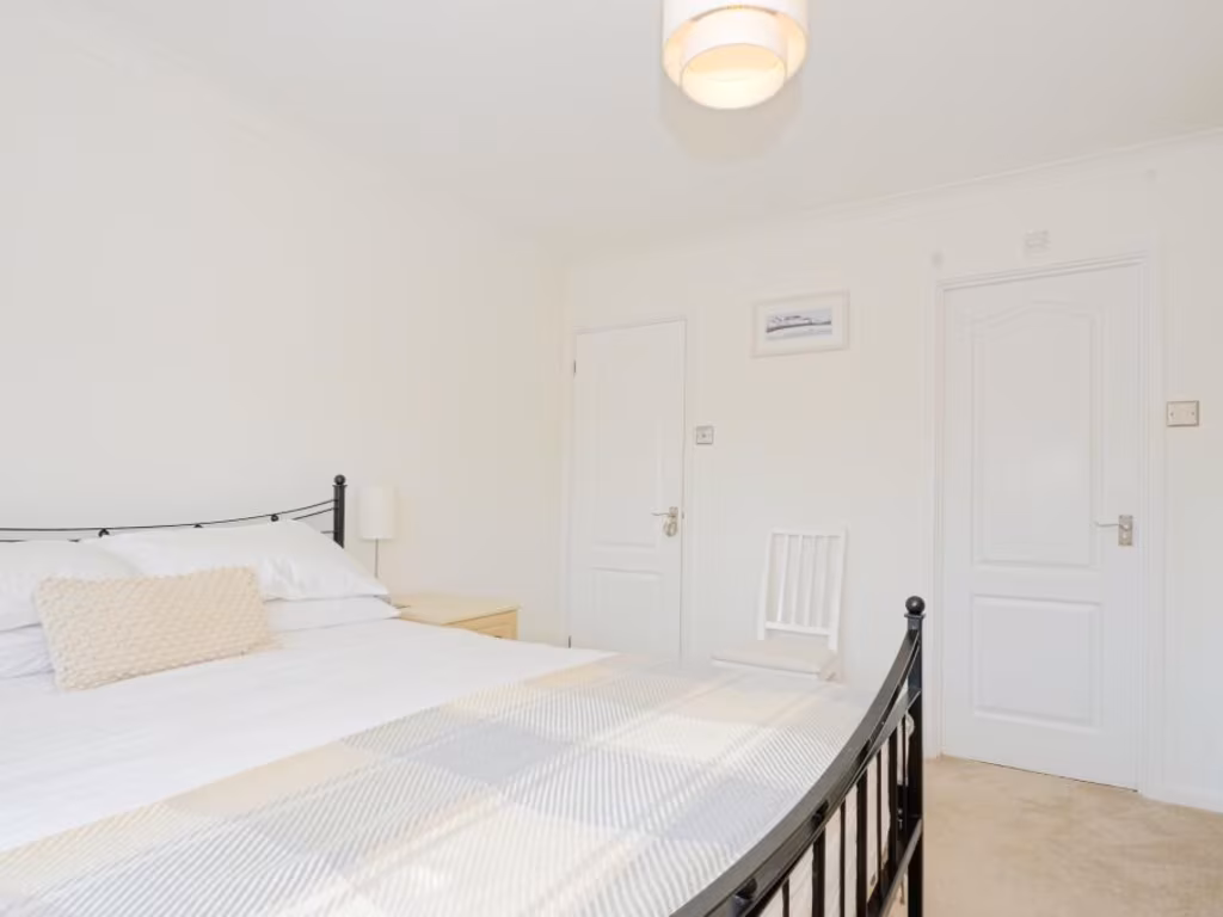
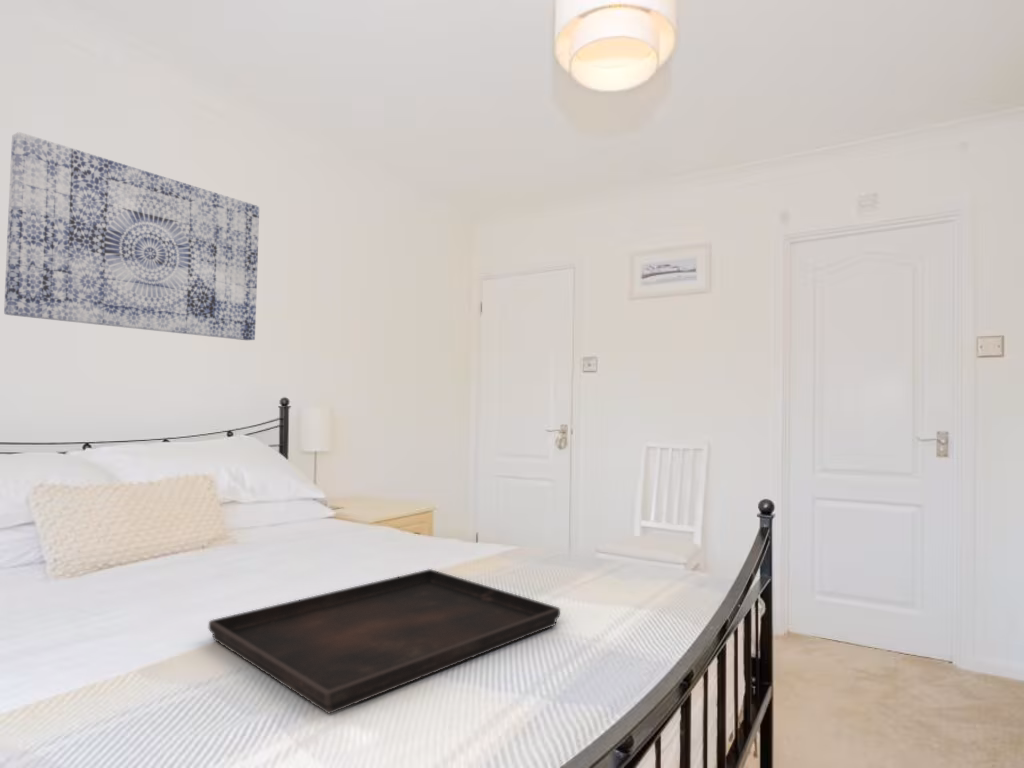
+ wall art [3,131,260,341]
+ serving tray [208,568,561,715]
